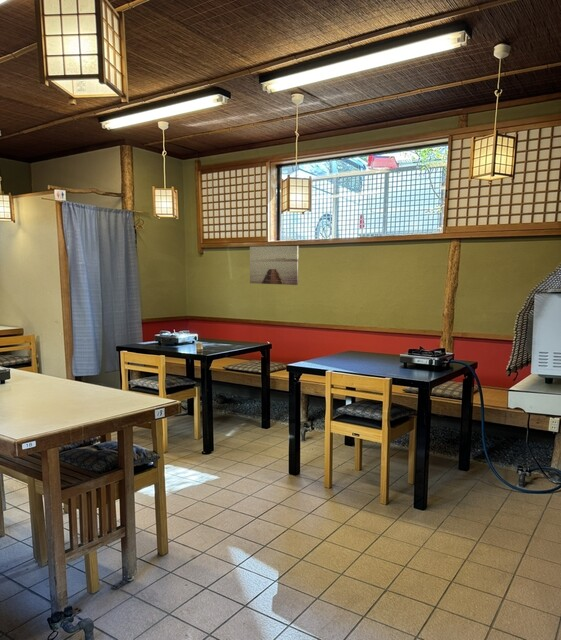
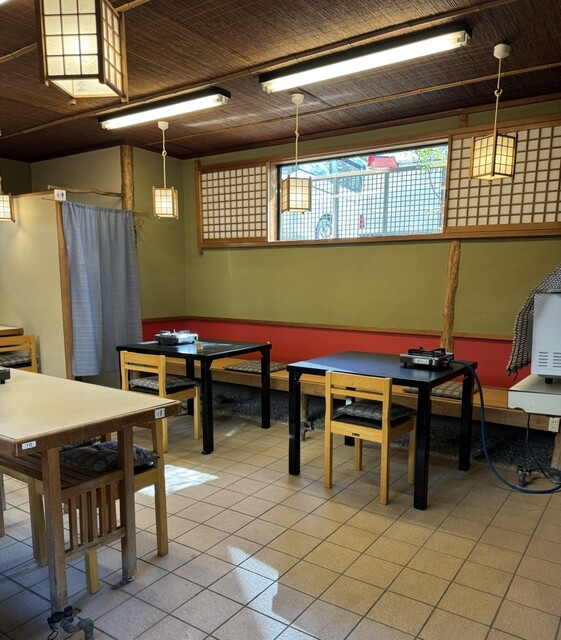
- wall art [249,245,299,286]
